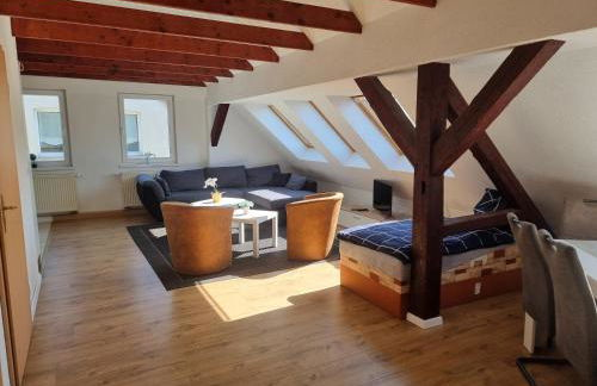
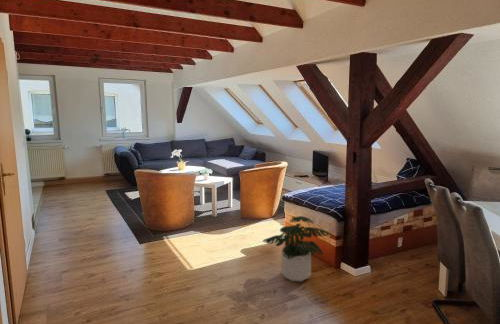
+ potted plant [261,215,332,282]
